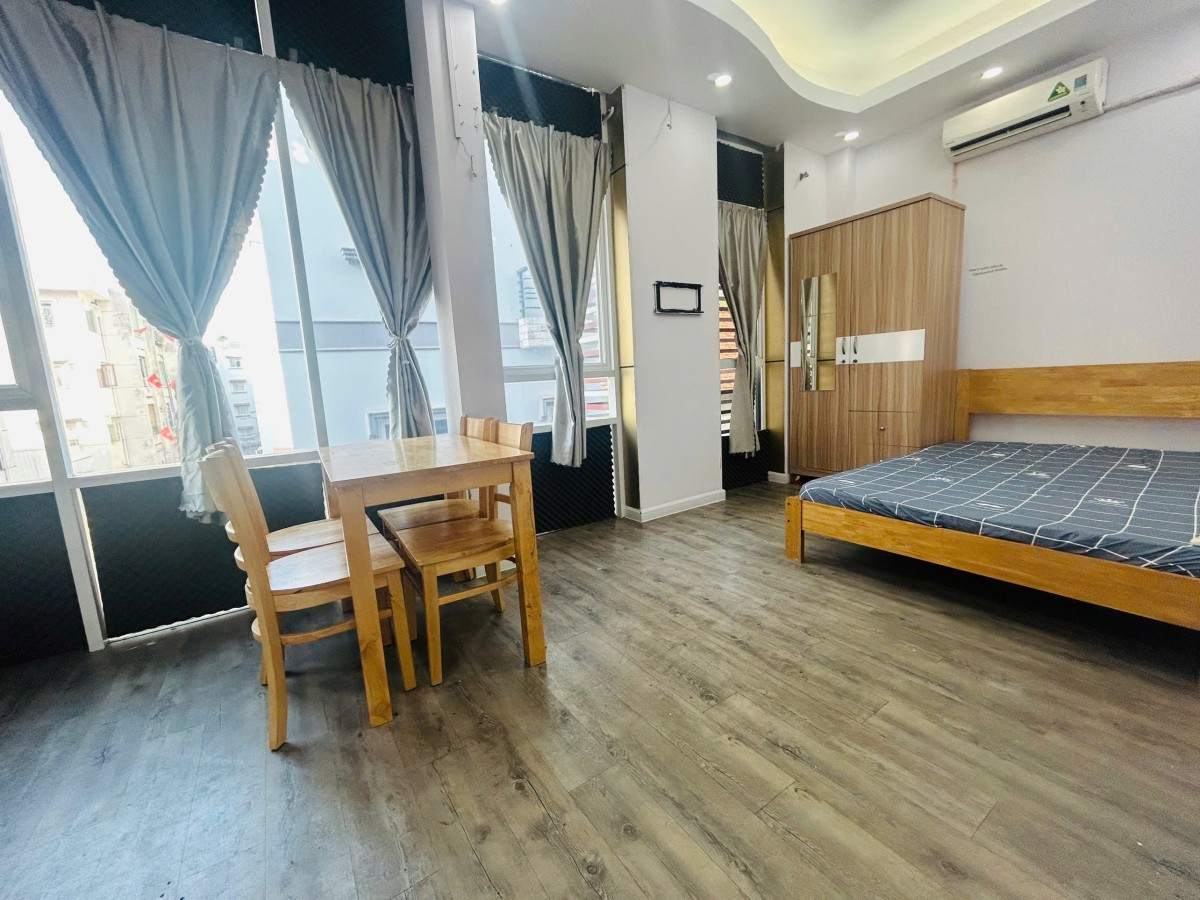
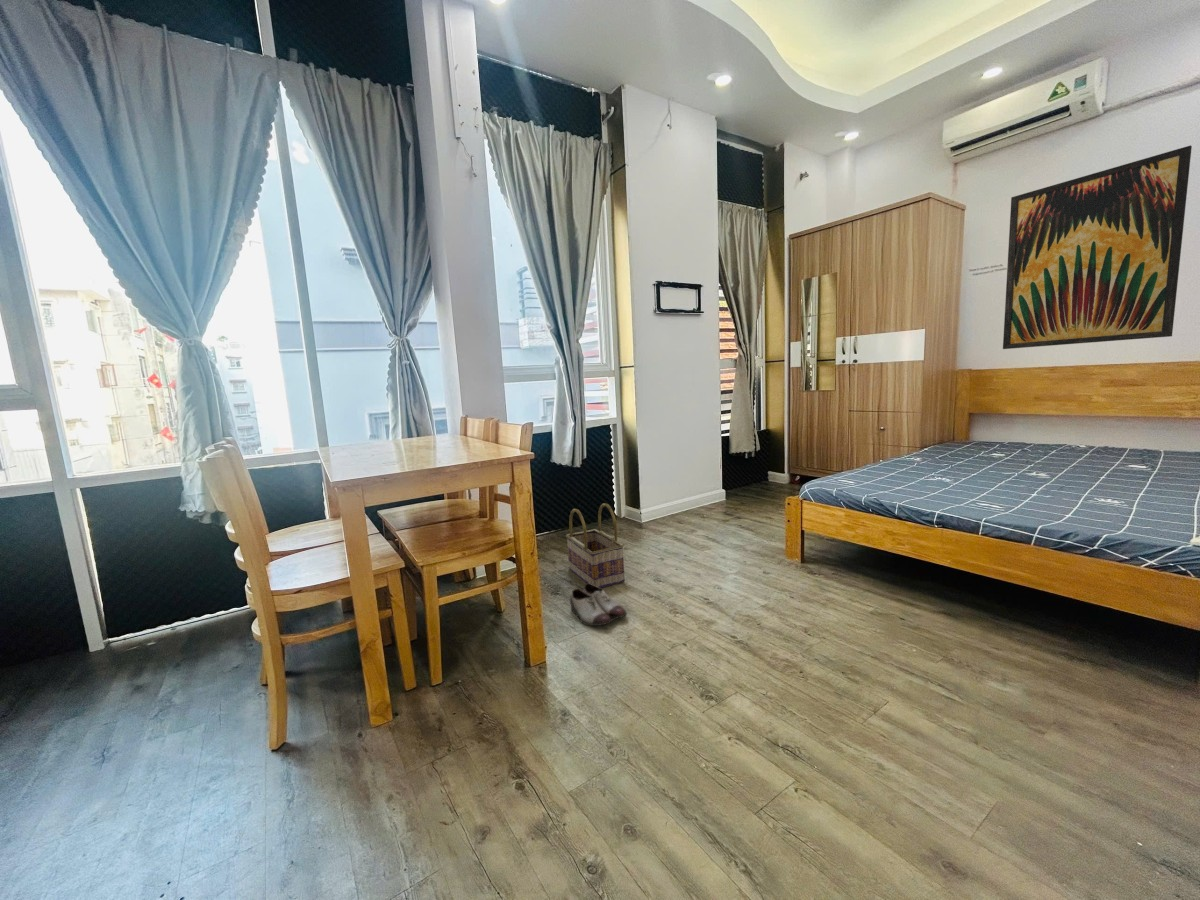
+ basket [565,502,626,589]
+ wall art [1002,144,1193,350]
+ shoe [569,583,628,627]
